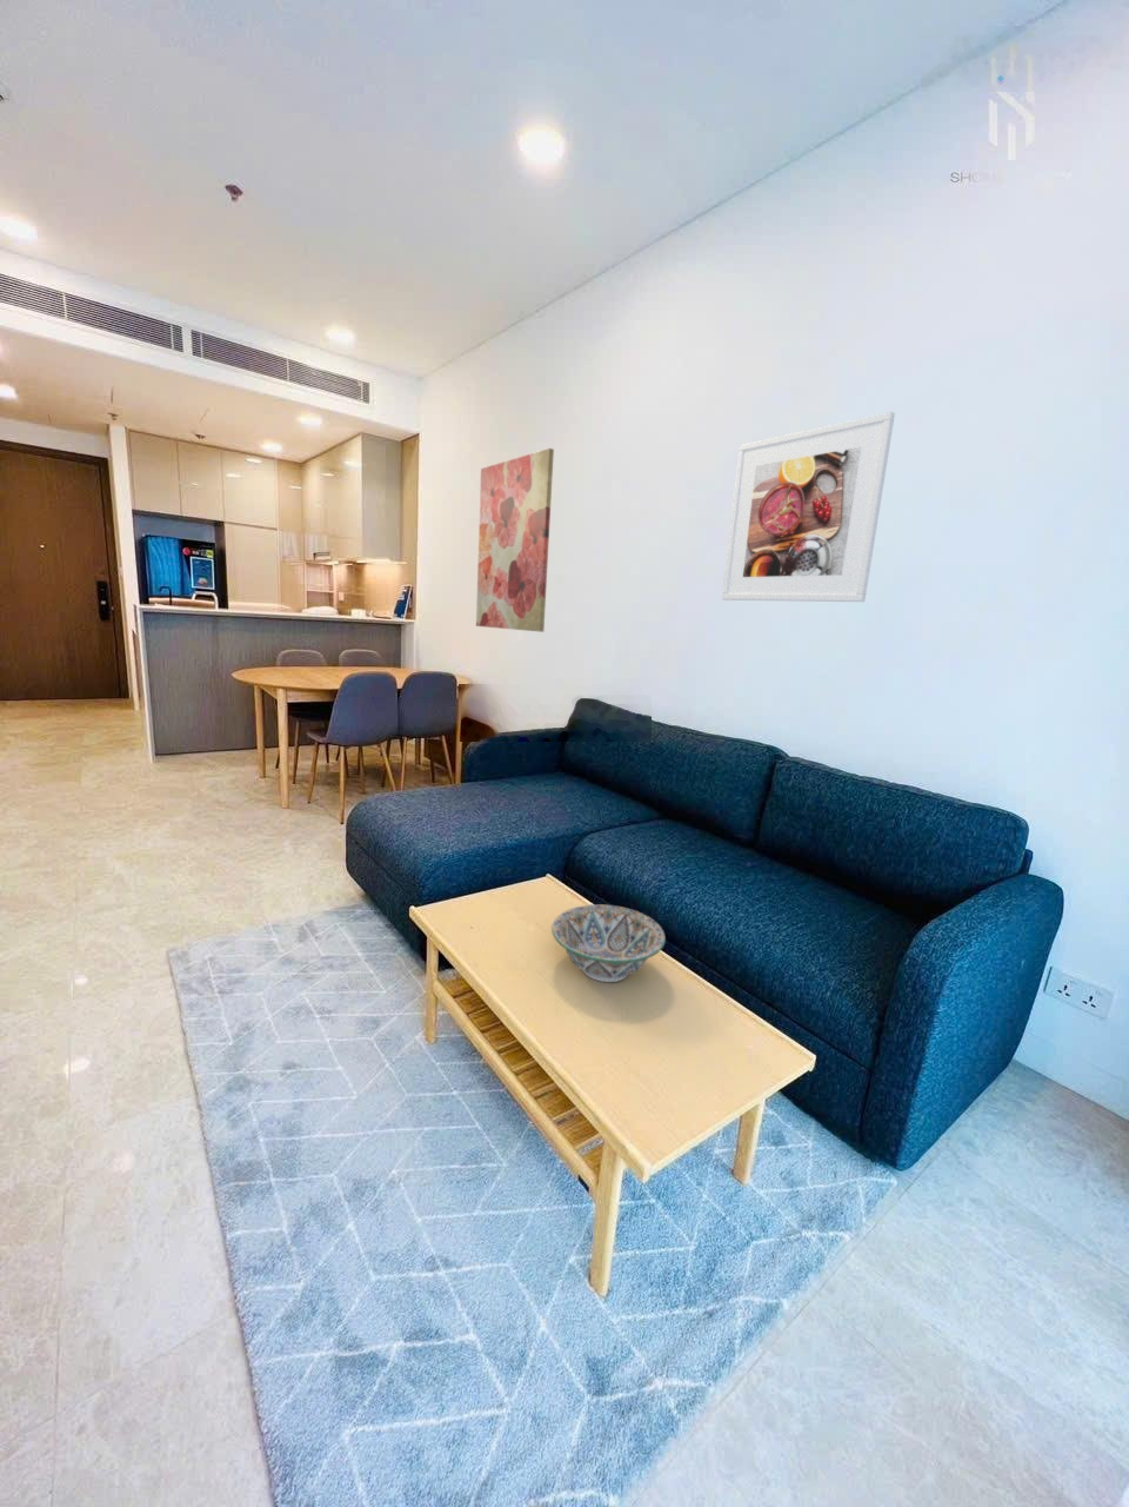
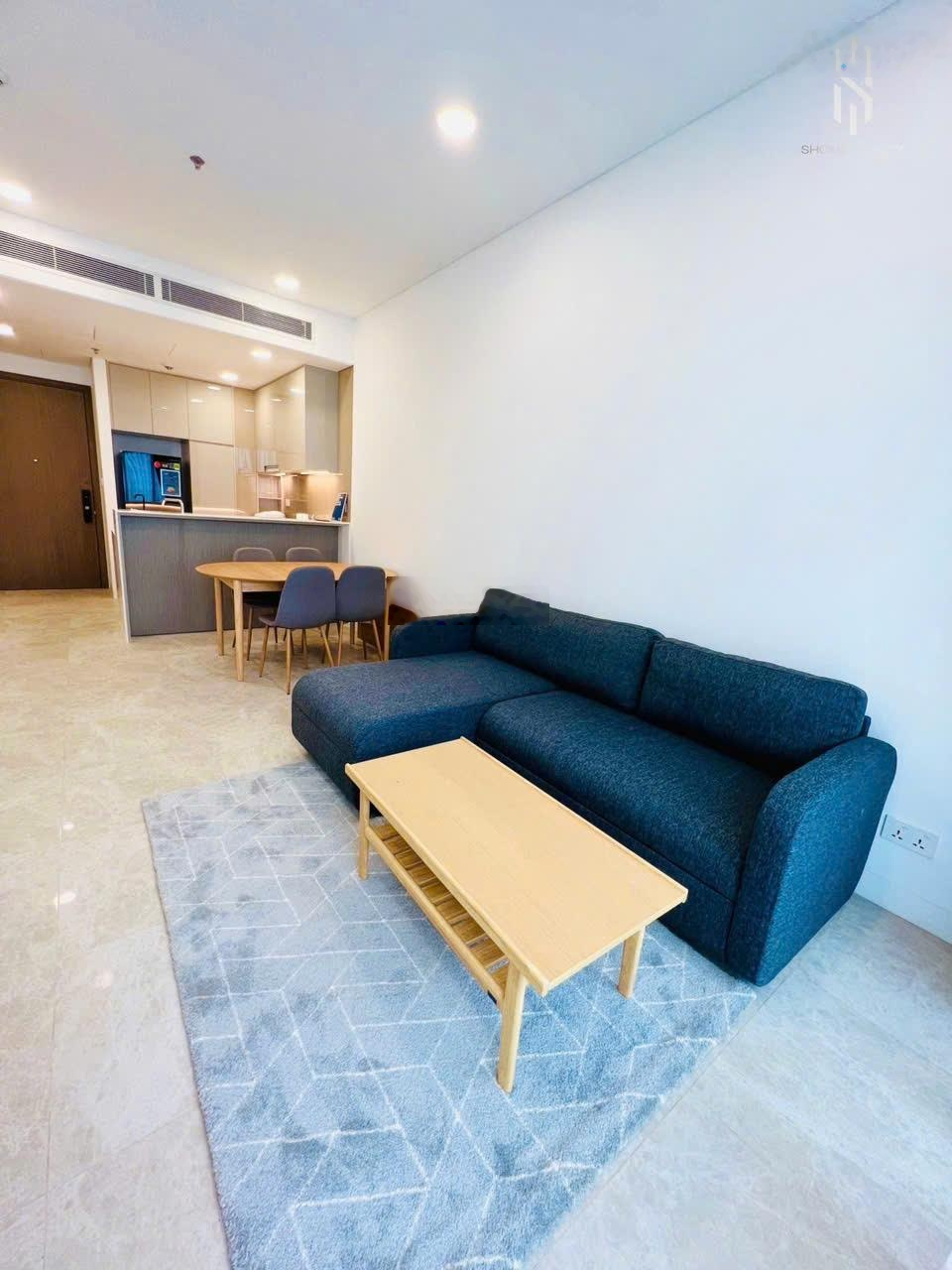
- decorative bowl [550,903,666,983]
- wall art [476,447,555,634]
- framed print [721,411,897,603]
